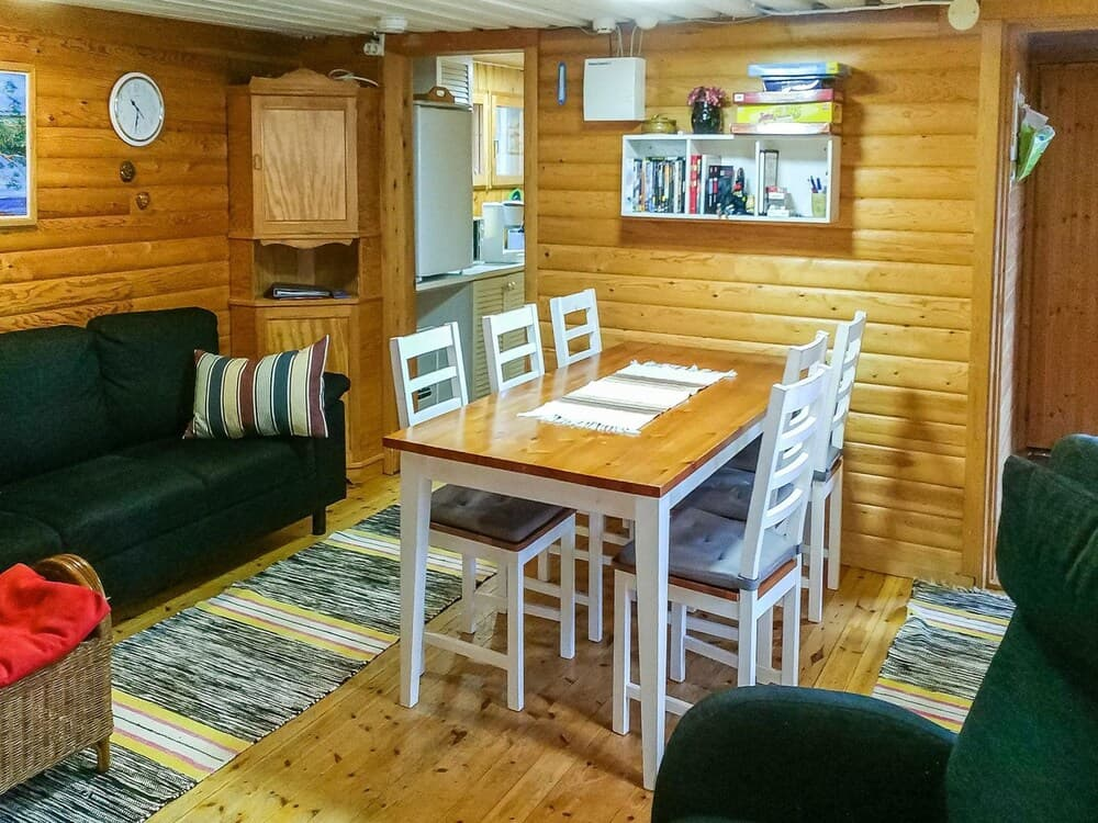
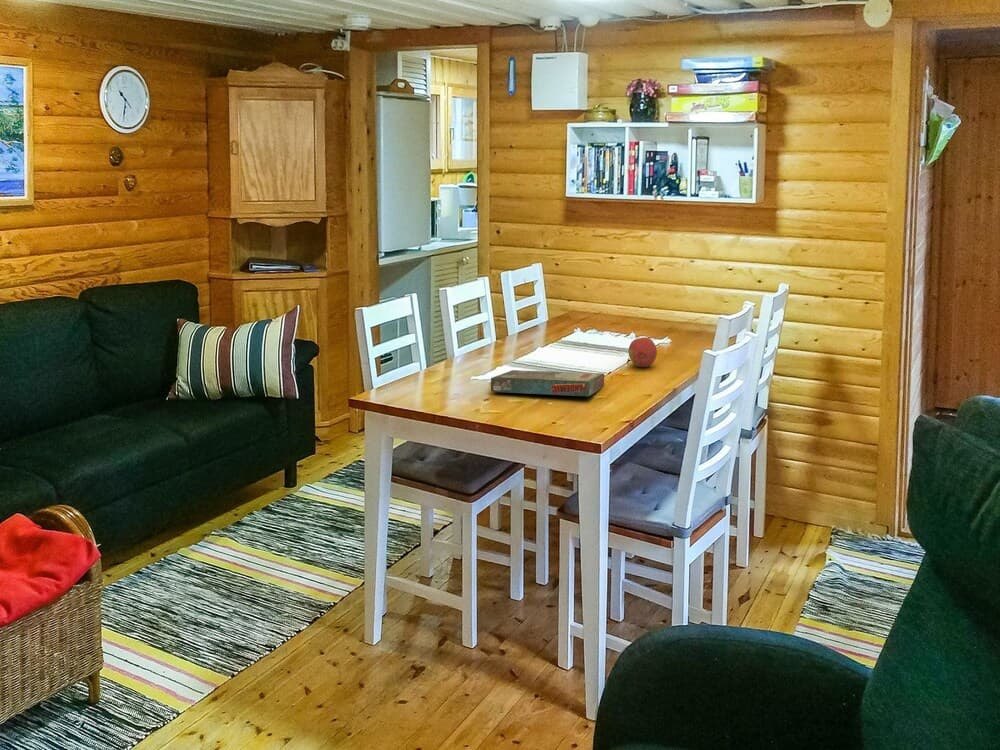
+ fruit [627,336,658,368]
+ board game [490,369,605,397]
